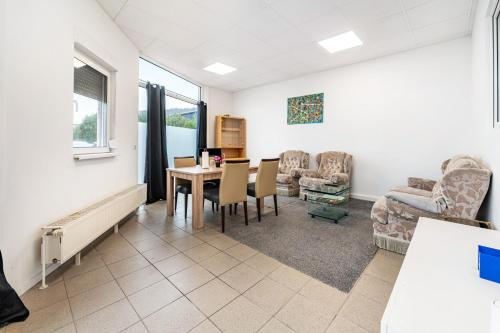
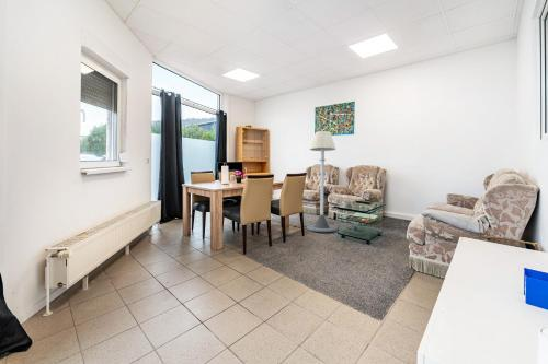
+ floor lamp [306,130,338,233]
